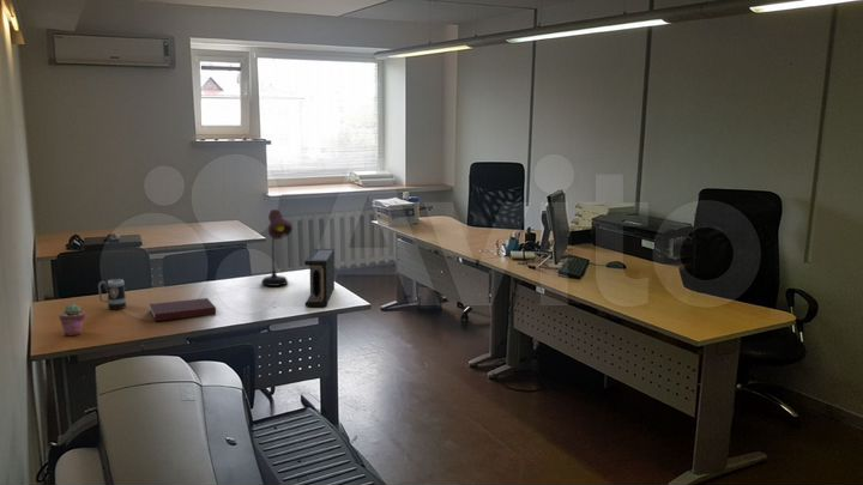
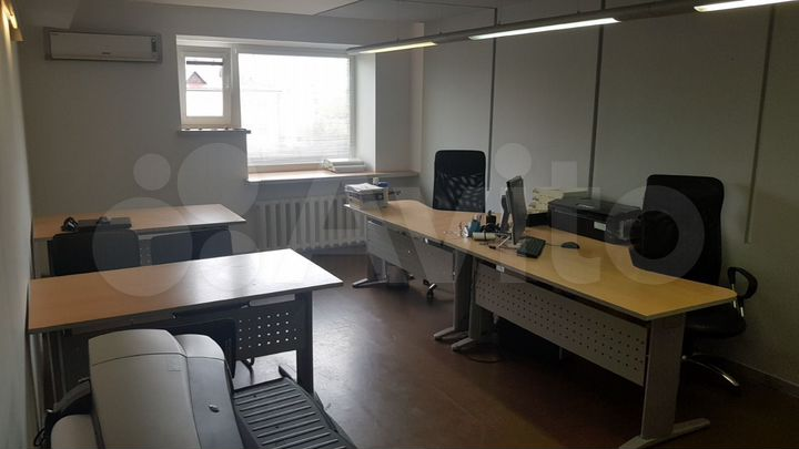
- notebook [149,297,217,322]
- potted succulent [58,303,86,337]
- speaker [303,248,336,308]
- desk lamp [260,208,294,287]
- mug [97,278,127,310]
